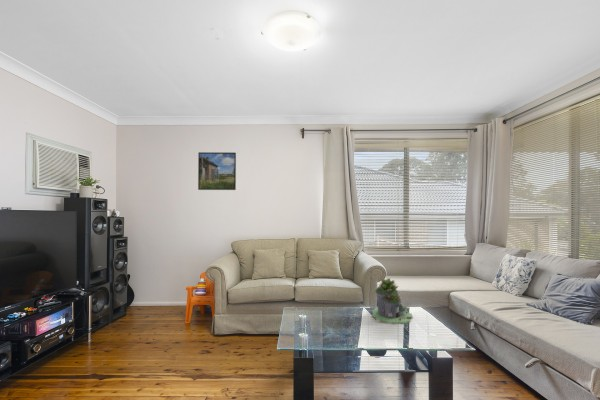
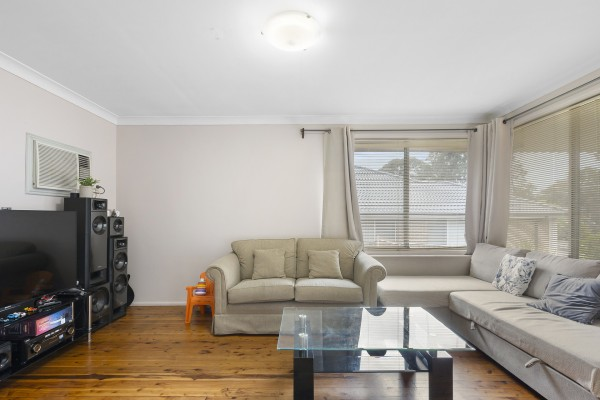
- succulent planter [371,277,414,325]
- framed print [197,151,237,191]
